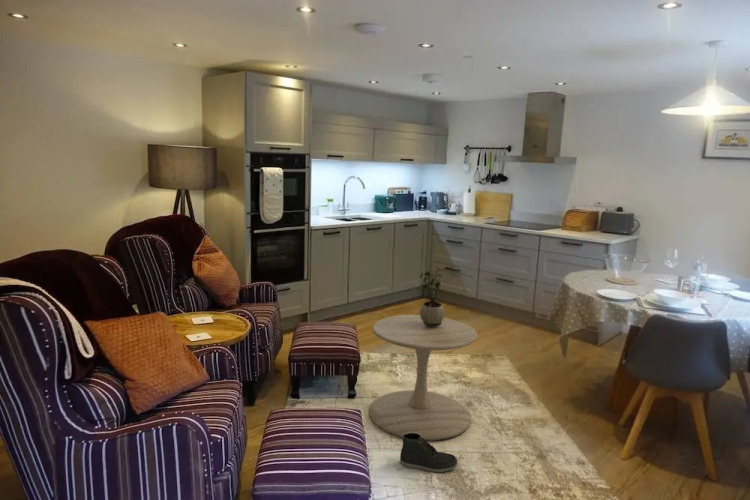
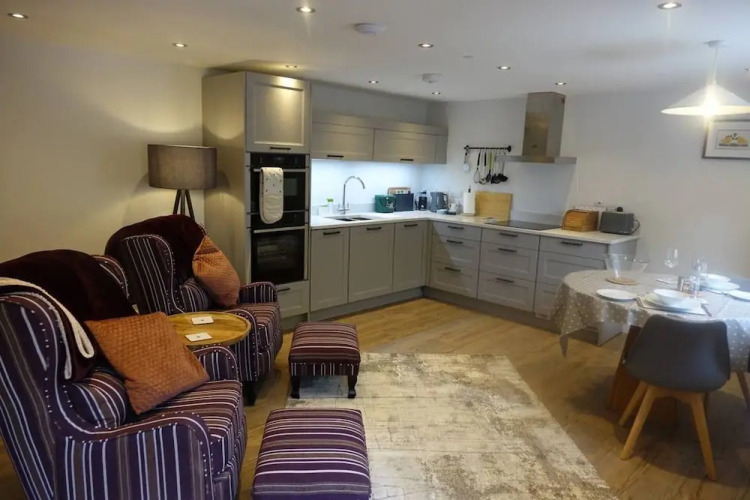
- sneaker [399,433,458,473]
- side table [368,314,478,441]
- potted plant [412,266,445,327]
